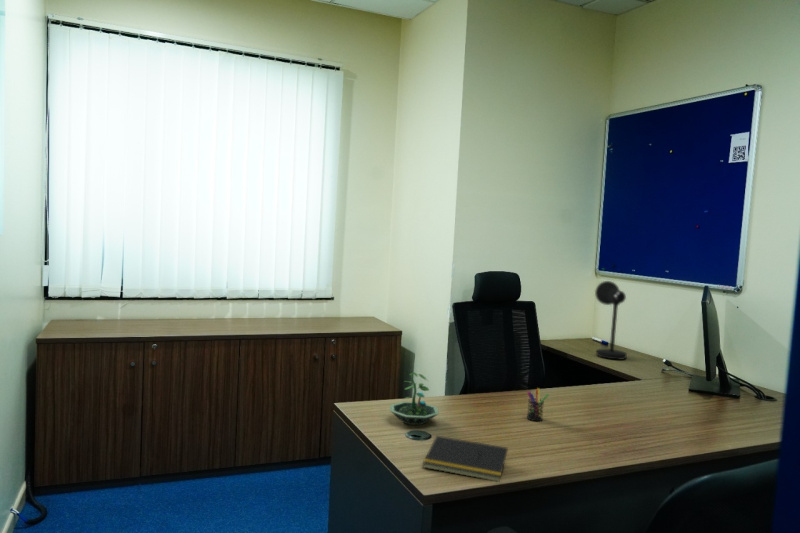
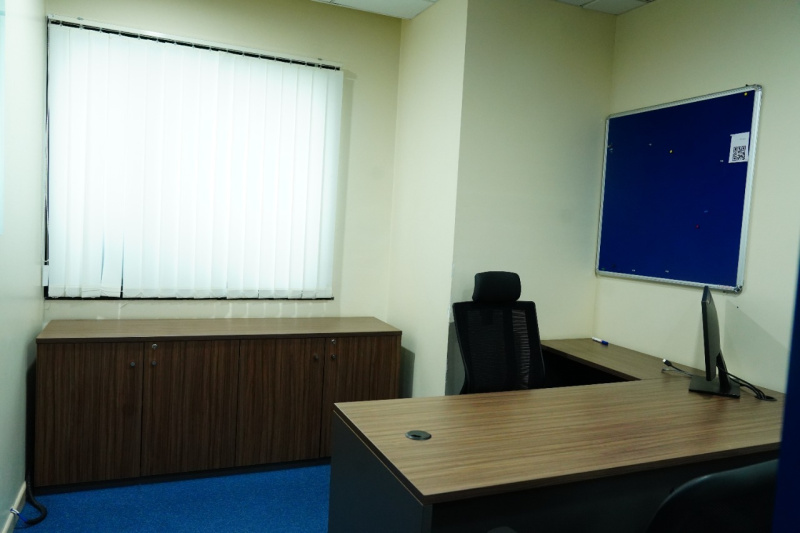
- notepad [422,435,509,483]
- pen holder [526,387,550,422]
- desk lamp [594,280,628,361]
- terrarium [389,371,440,426]
